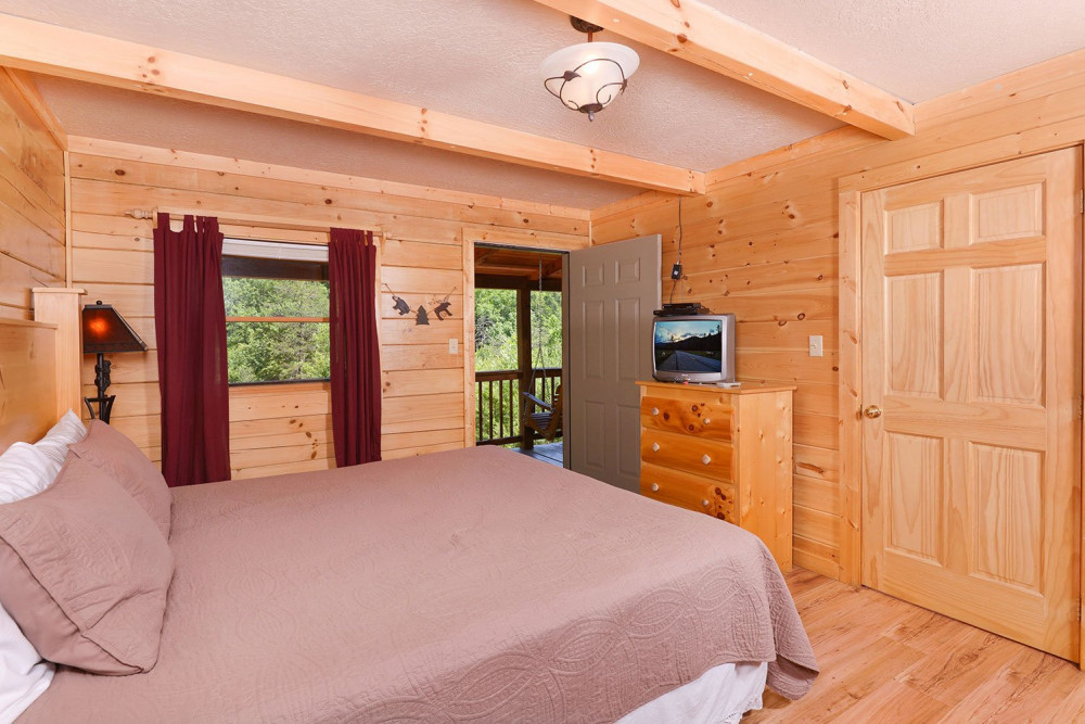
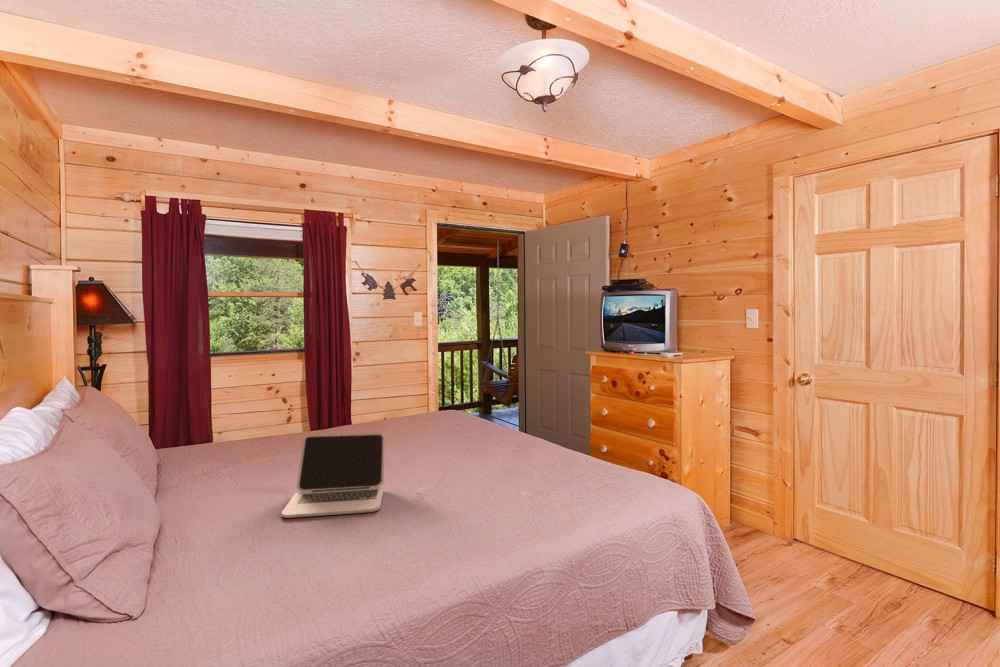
+ laptop [280,431,386,519]
